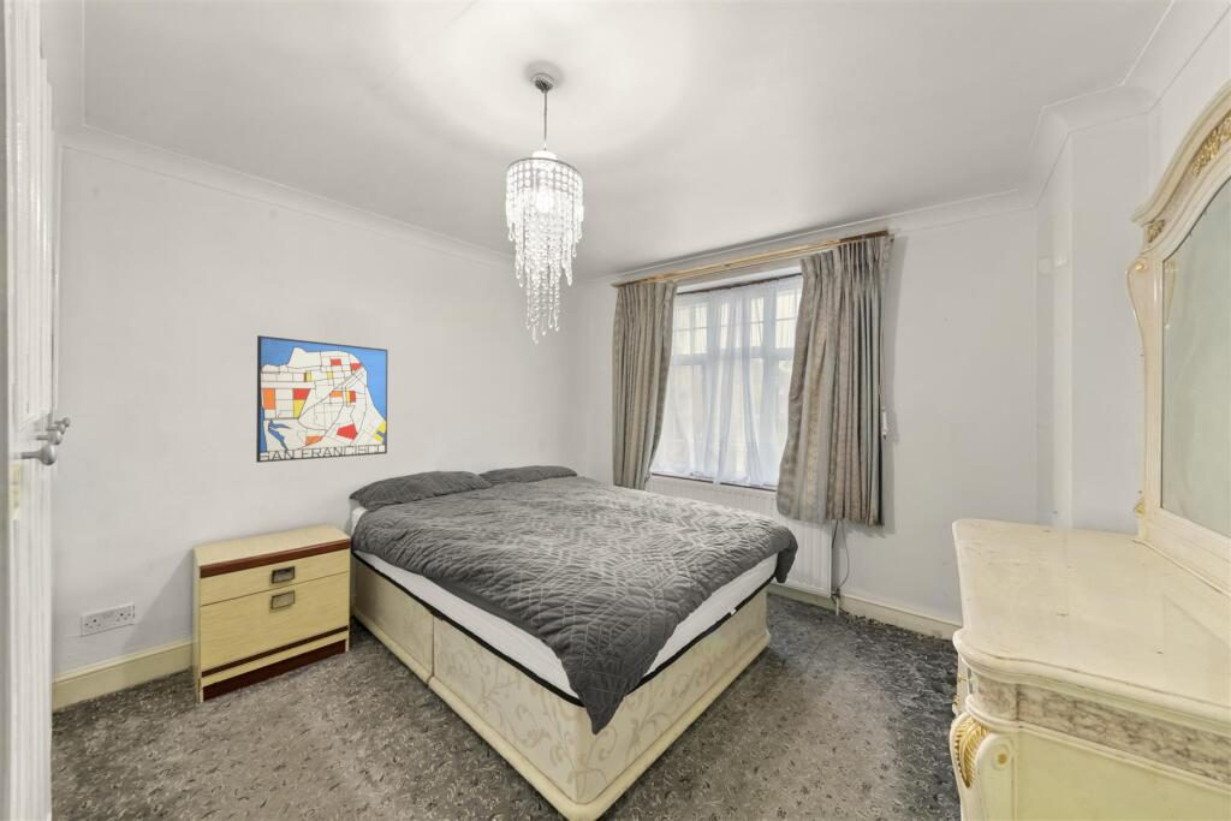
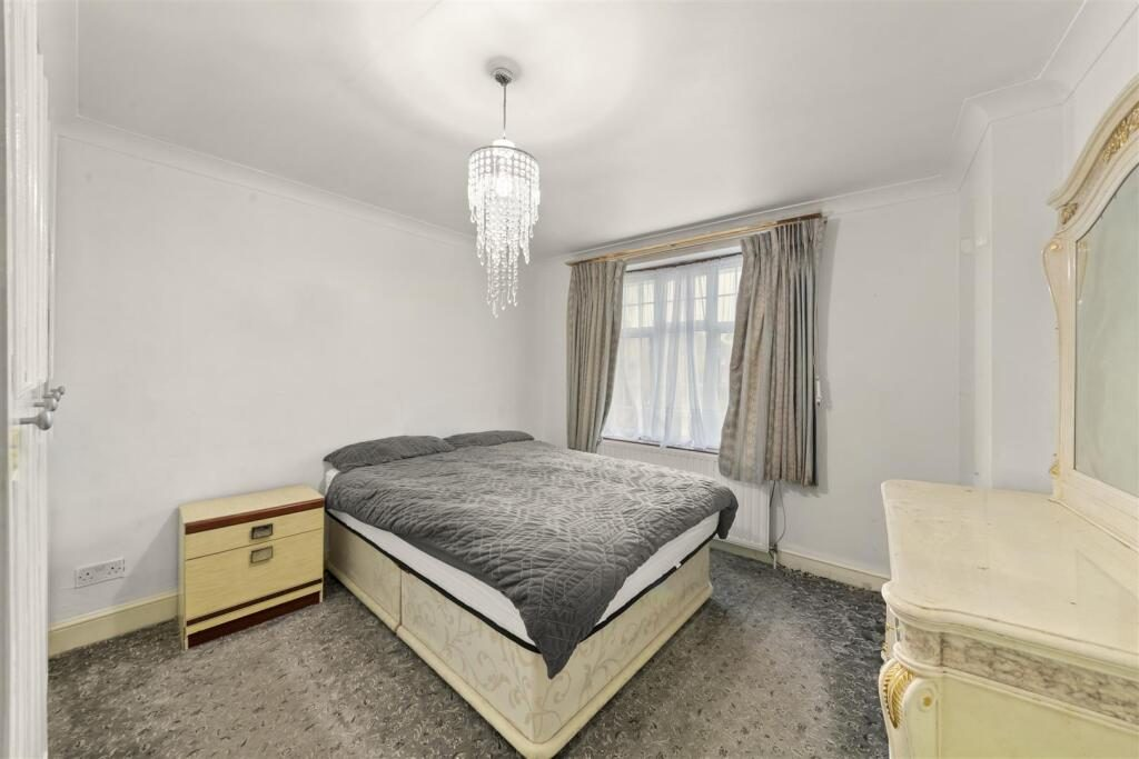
- wall art [255,334,388,464]
